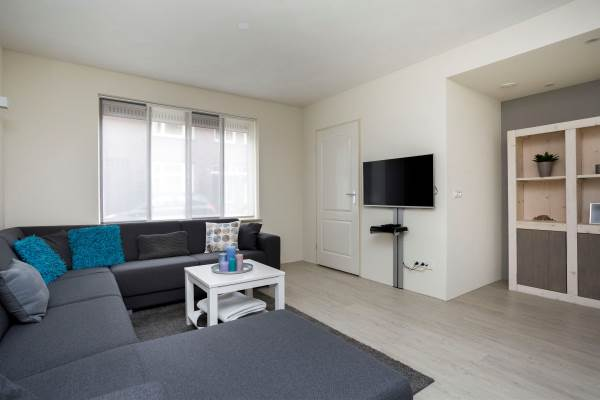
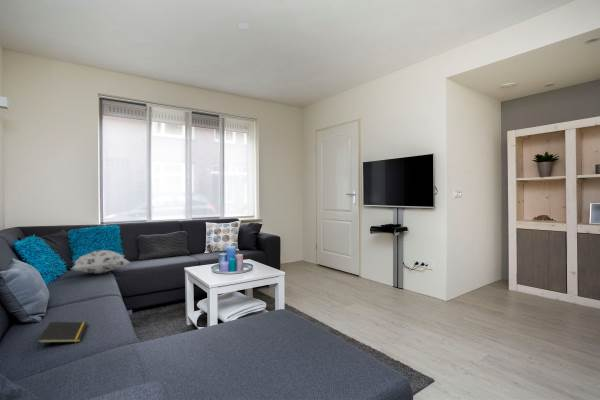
+ notepad [36,321,89,351]
+ decorative pillow [70,249,132,275]
